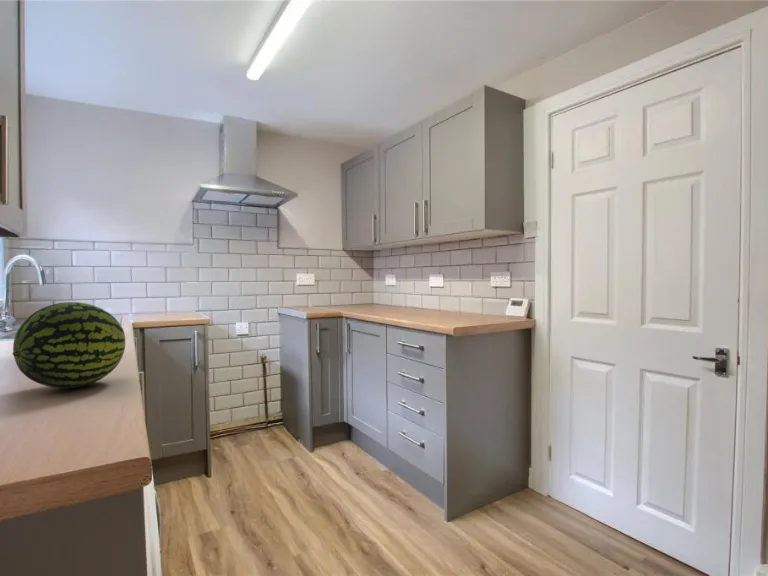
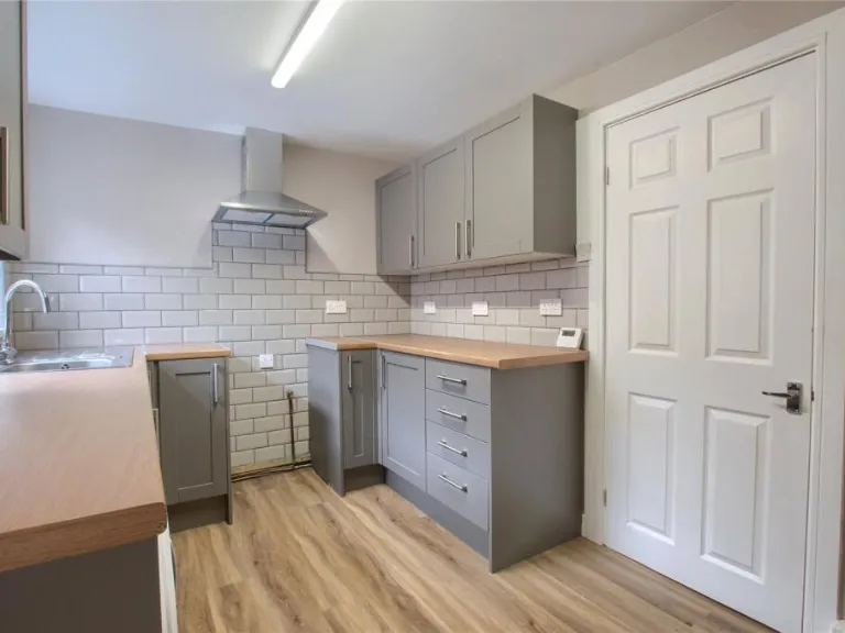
- fruit [12,301,126,389]
